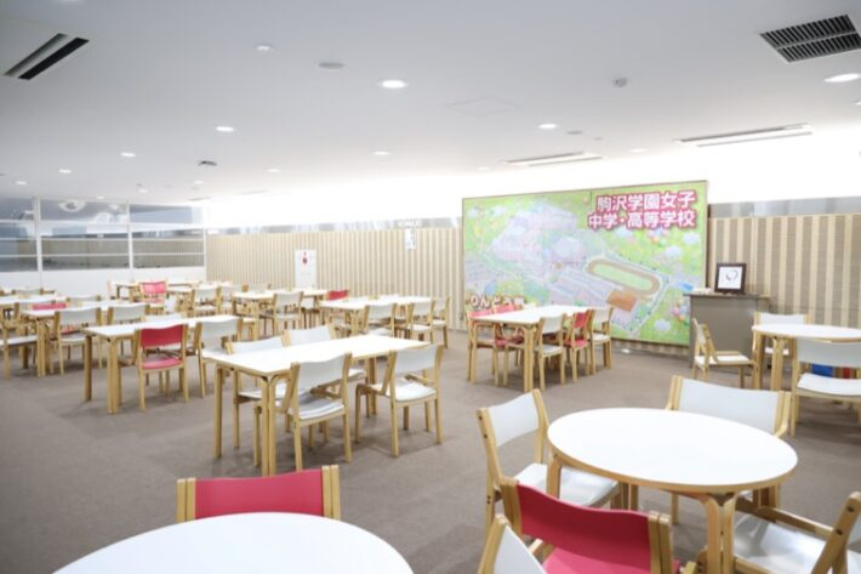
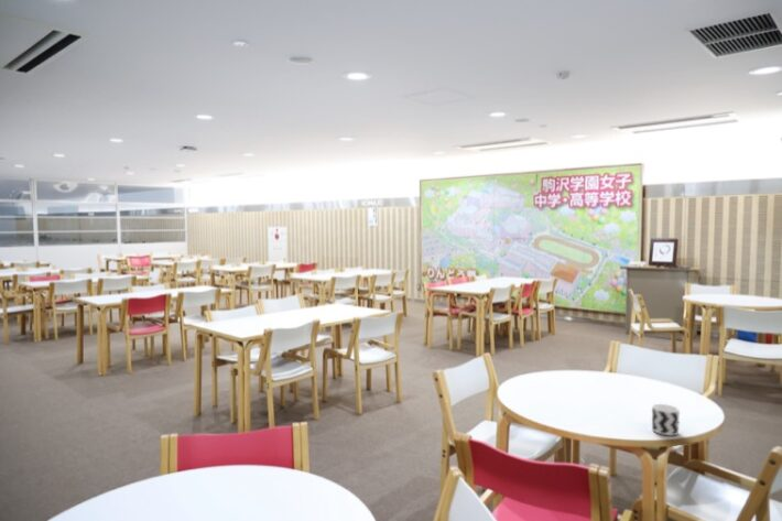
+ cup [651,403,681,436]
